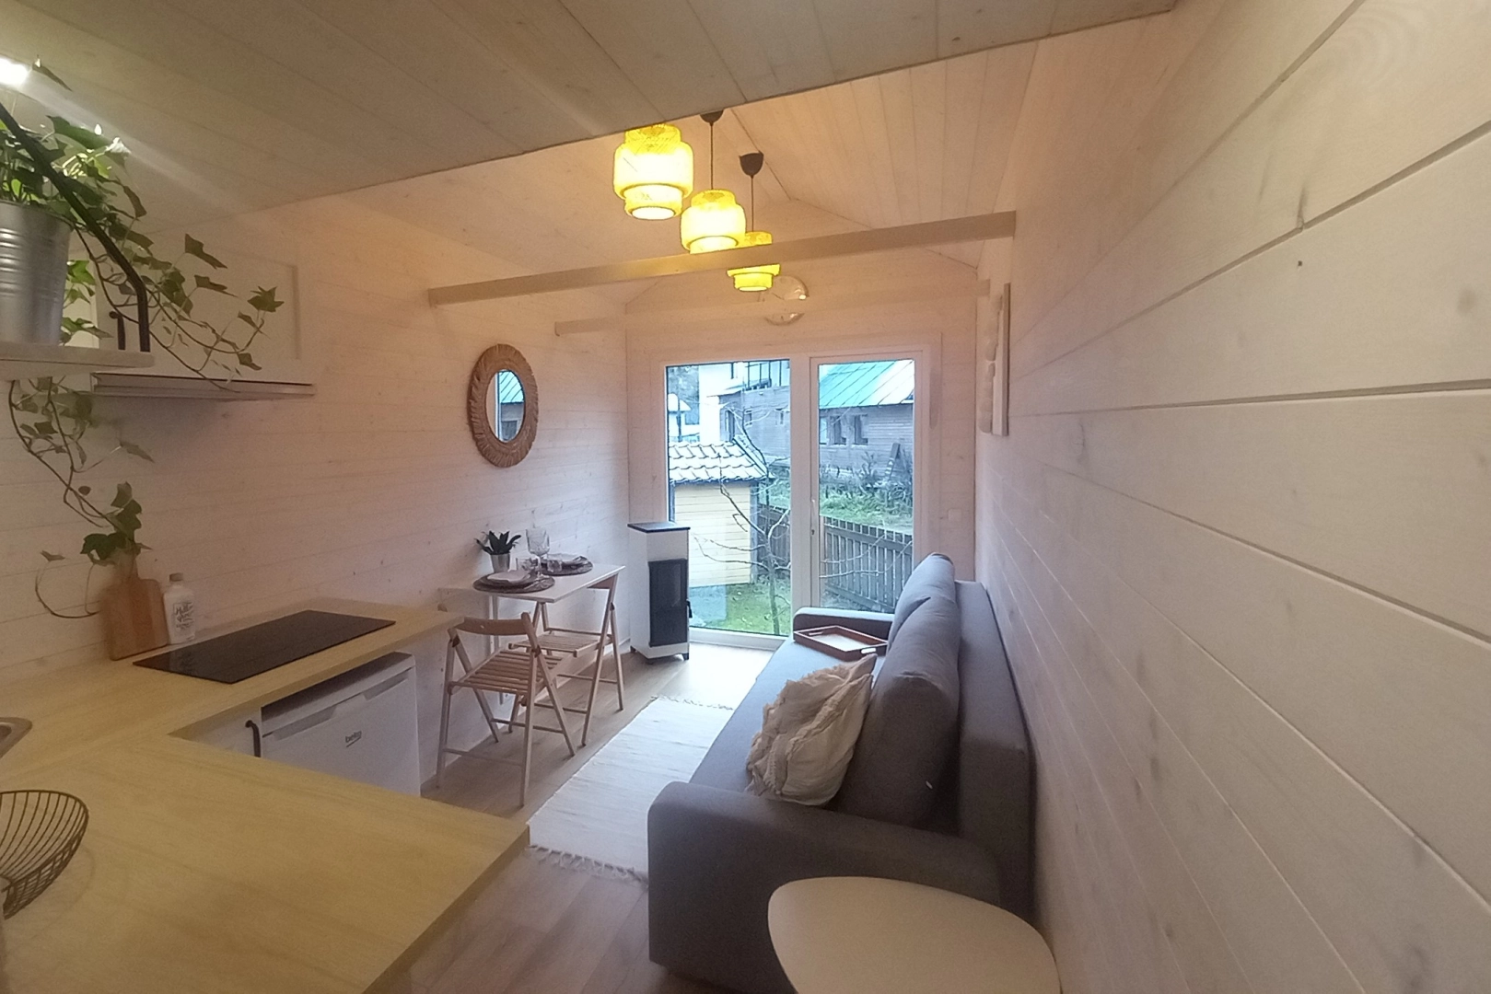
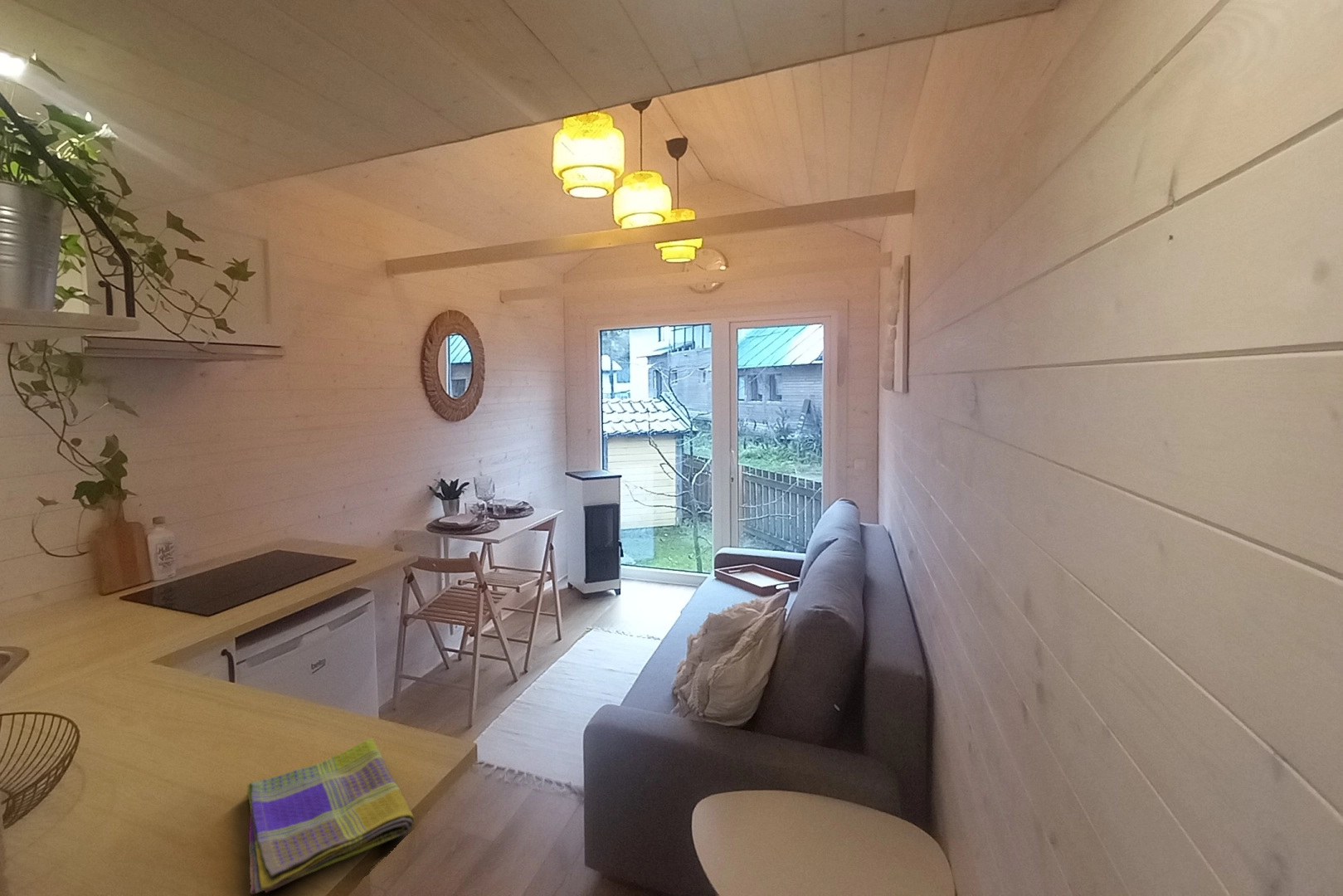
+ dish towel [246,738,415,895]
